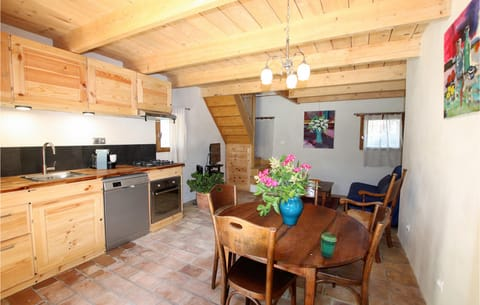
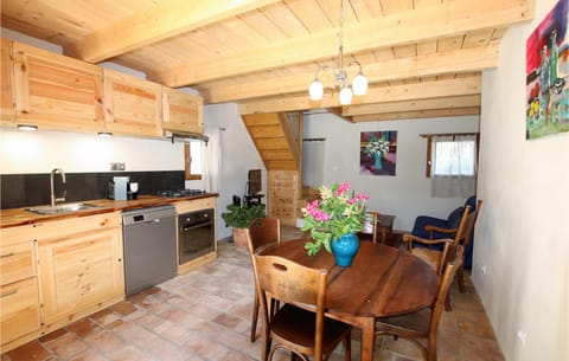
- cup [320,232,338,259]
